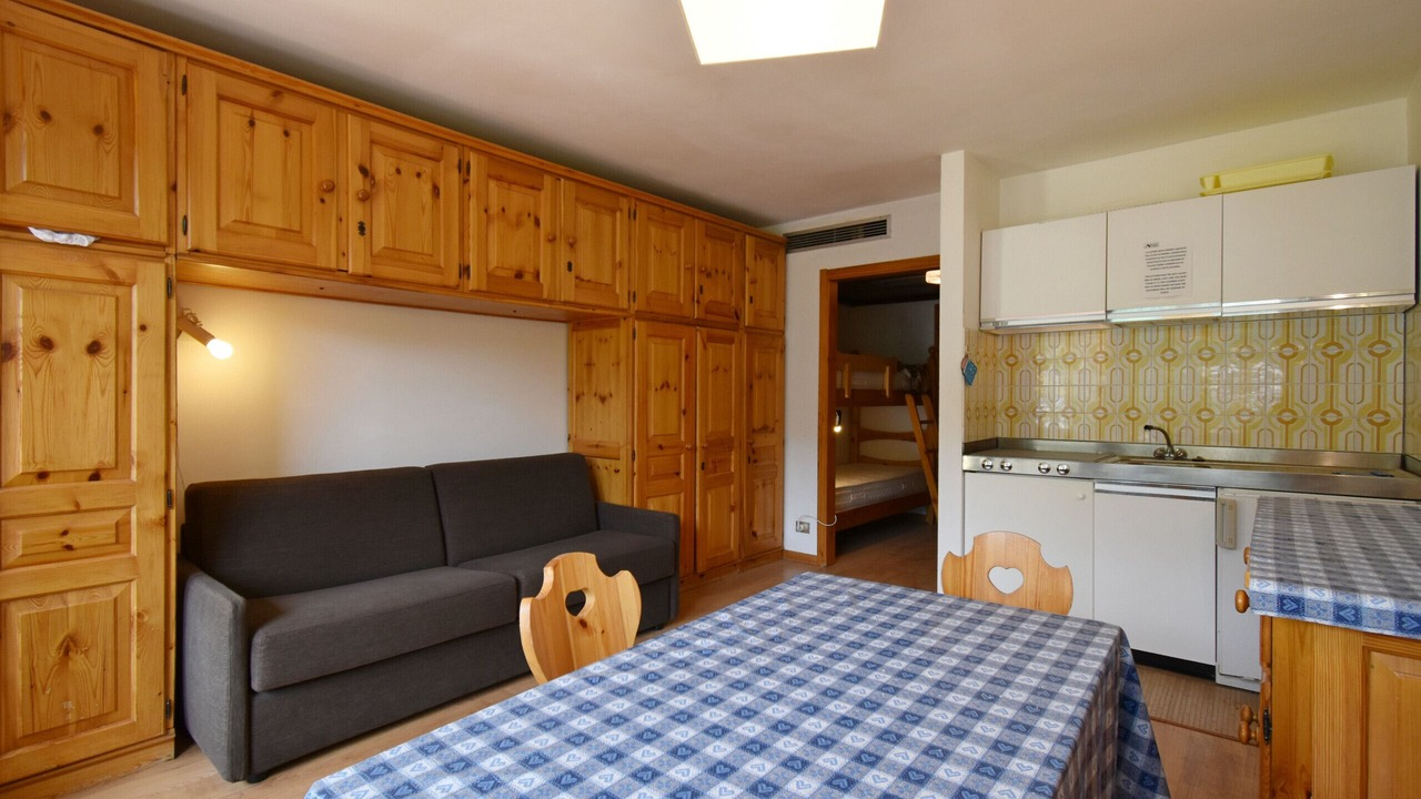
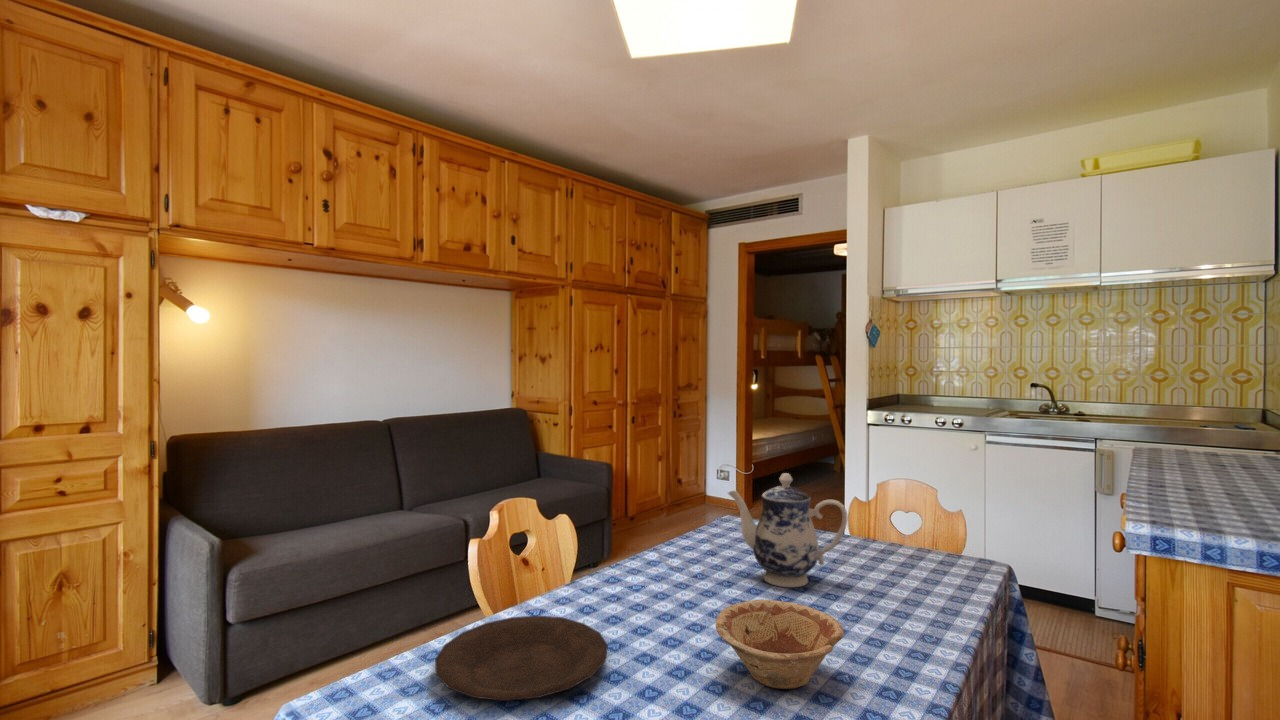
+ dish [715,599,844,690]
+ teapot [727,472,848,588]
+ plate [434,615,609,702]
